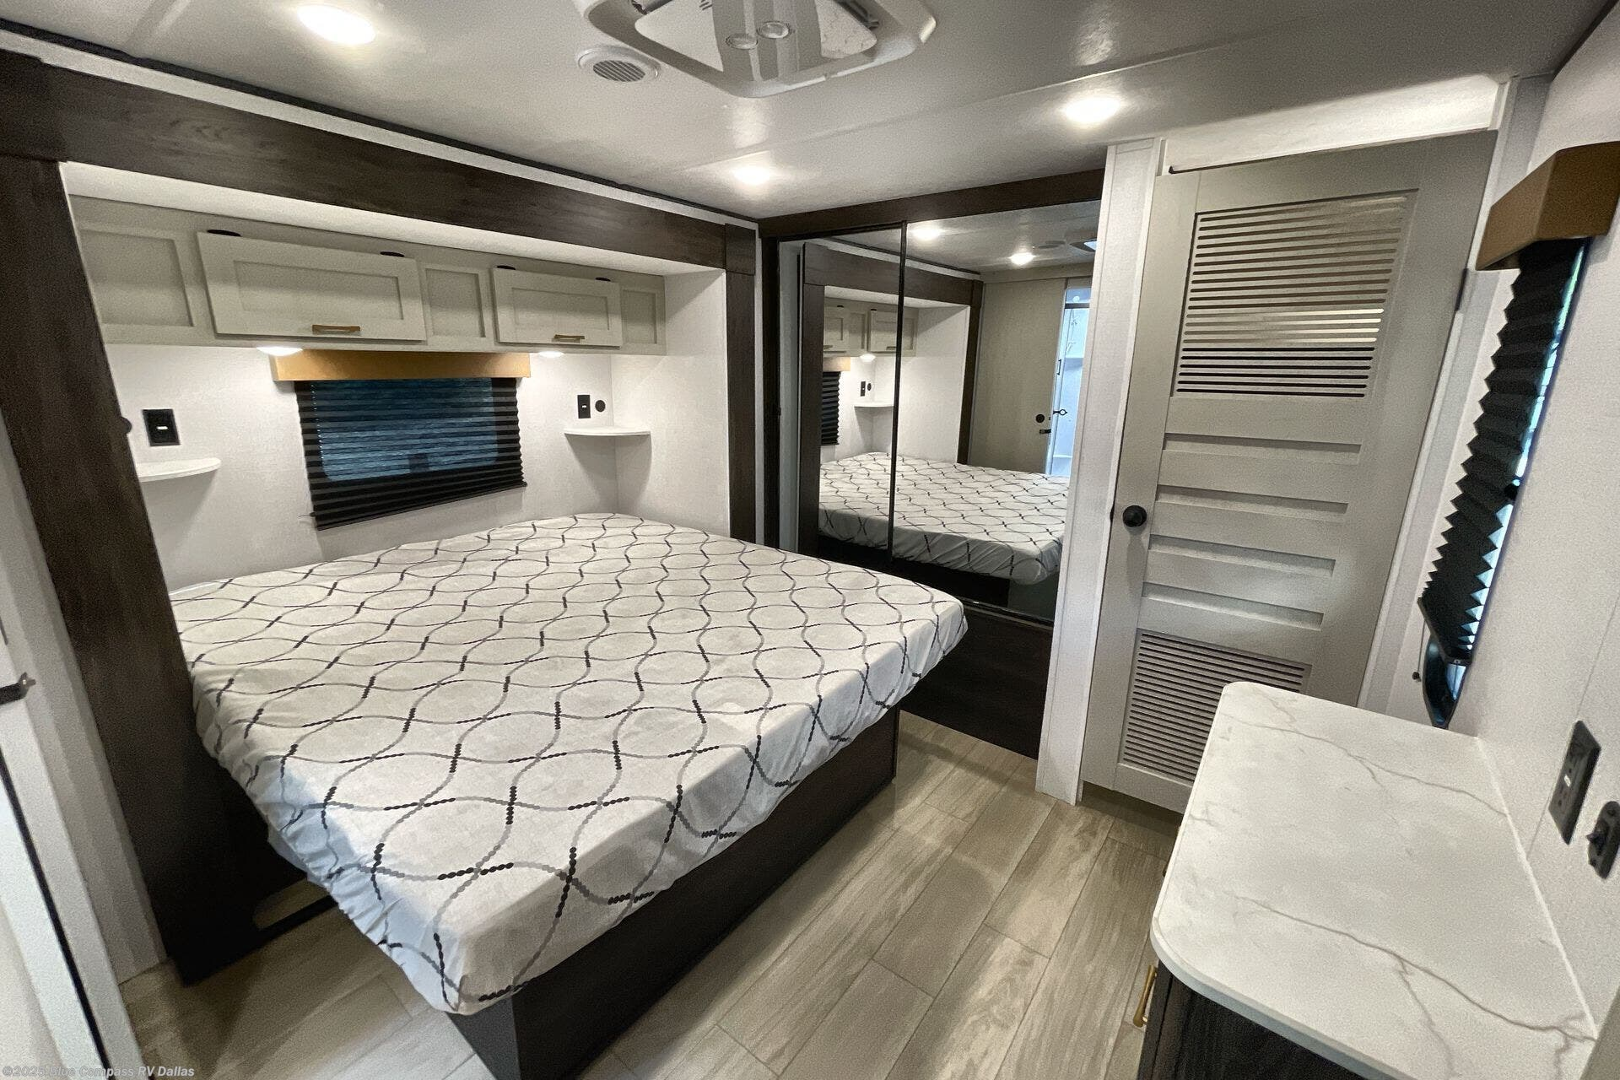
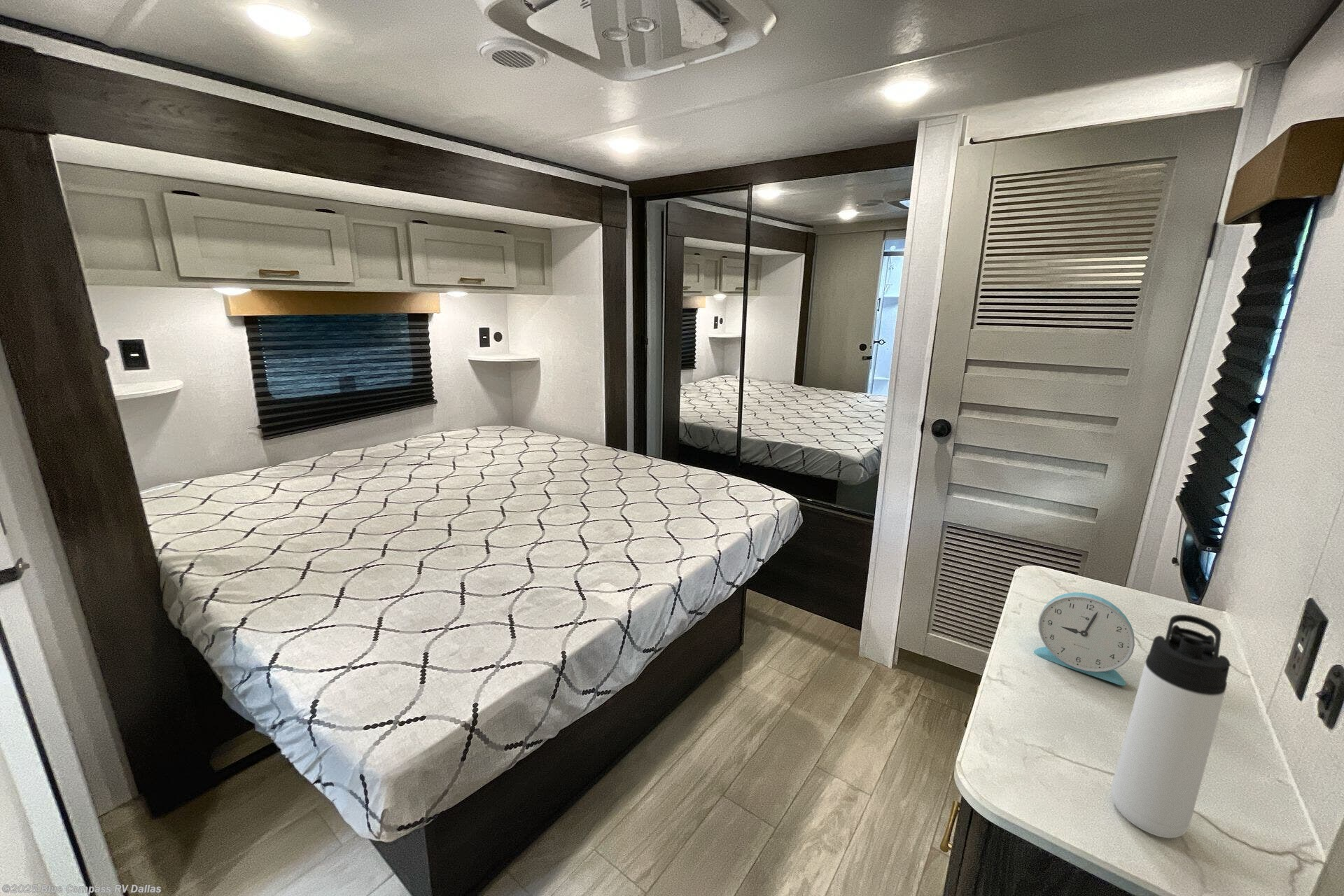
+ thermos bottle [1110,614,1231,839]
+ alarm clock [1033,591,1135,686]
